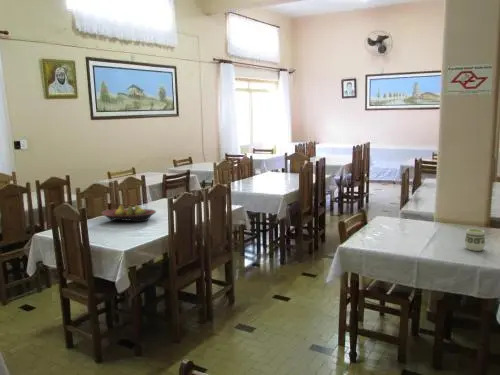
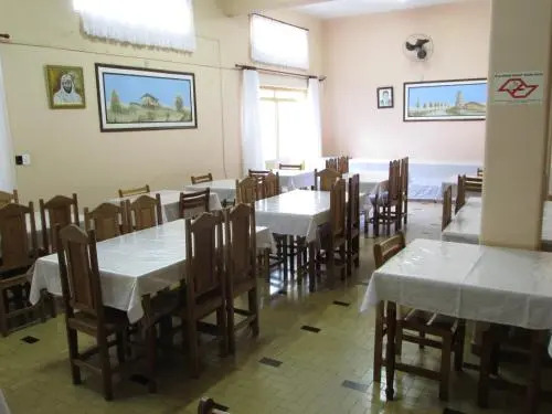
- fruit bowl [101,204,157,223]
- cup [464,228,486,252]
